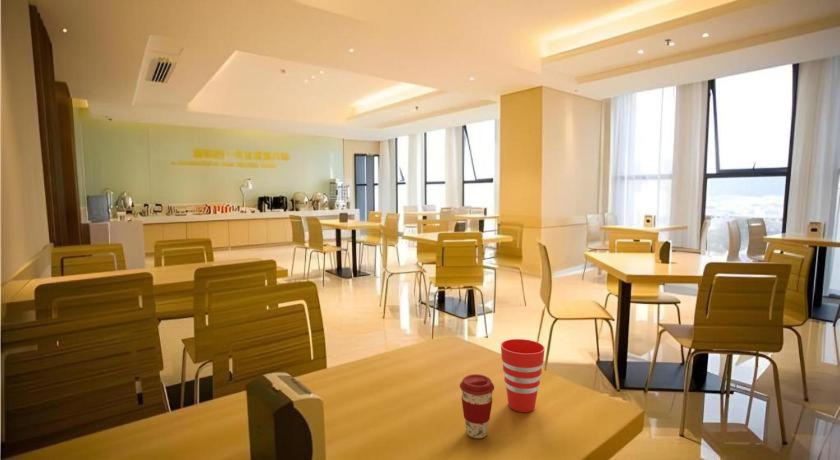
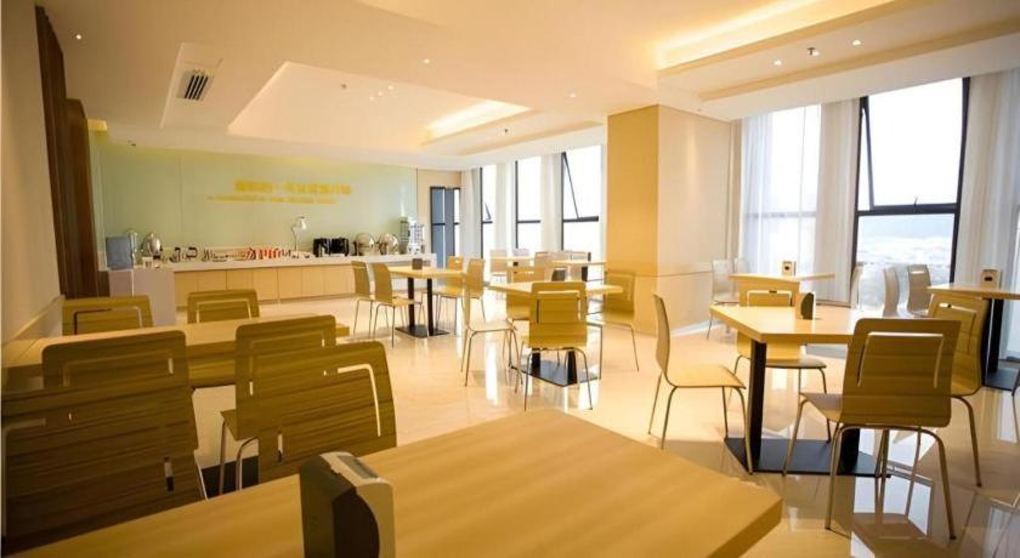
- cup [500,338,546,413]
- coffee cup [459,373,495,439]
